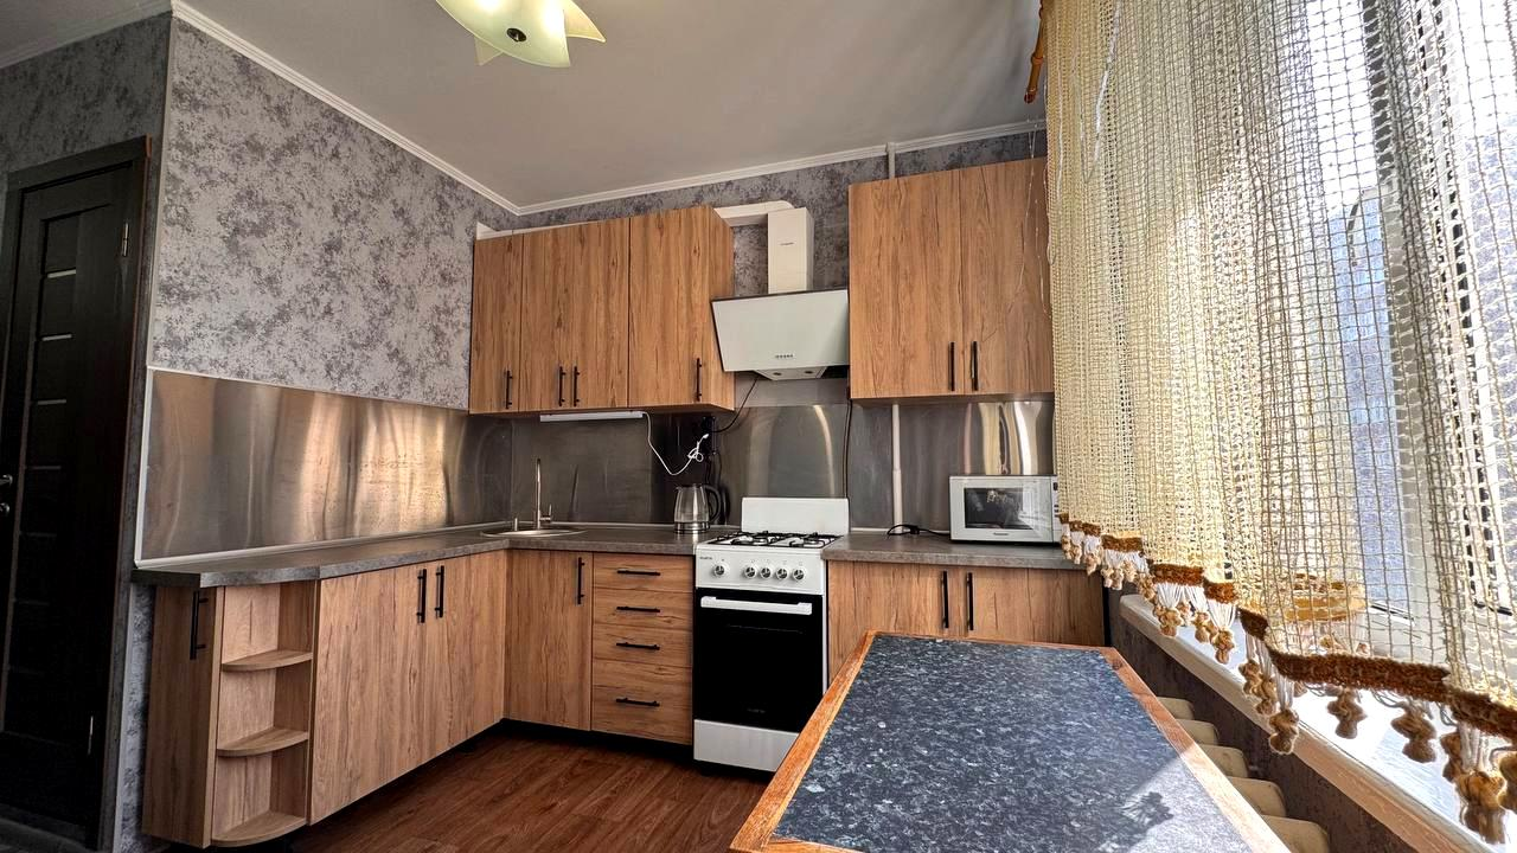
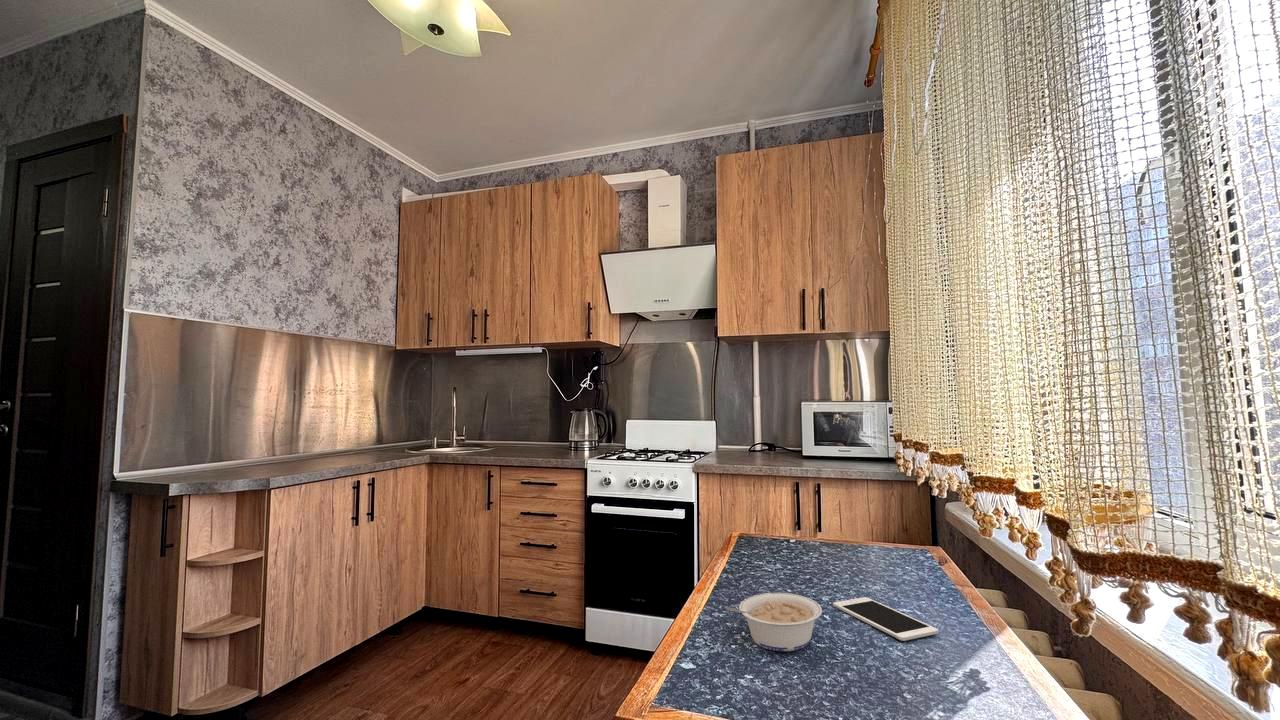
+ legume [723,592,823,652]
+ cell phone [832,596,939,642]
